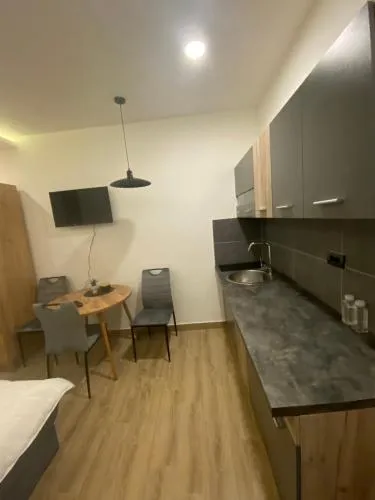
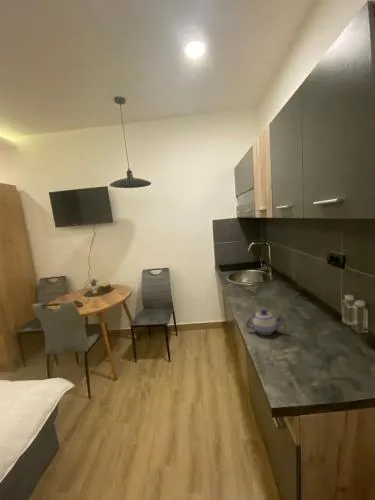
+ teapot [244,308,285,336]
